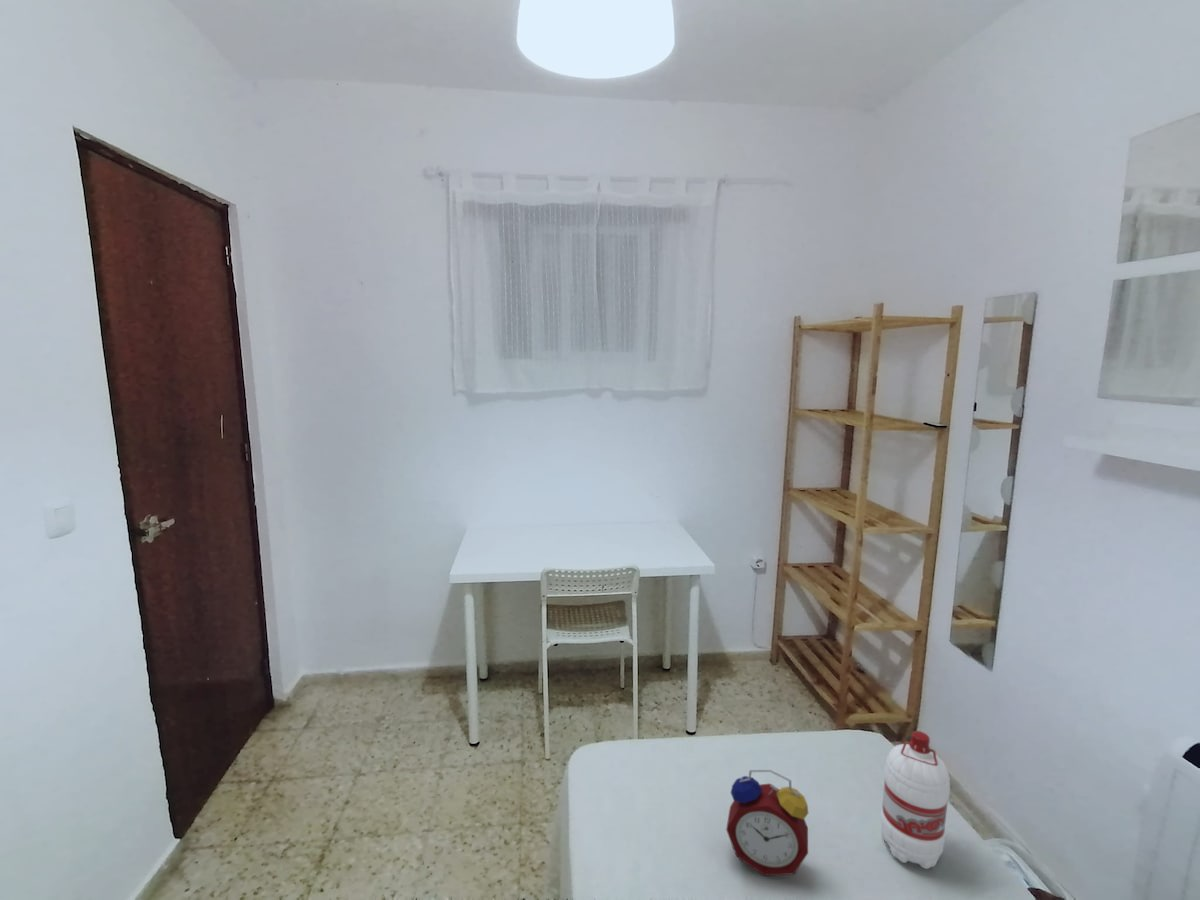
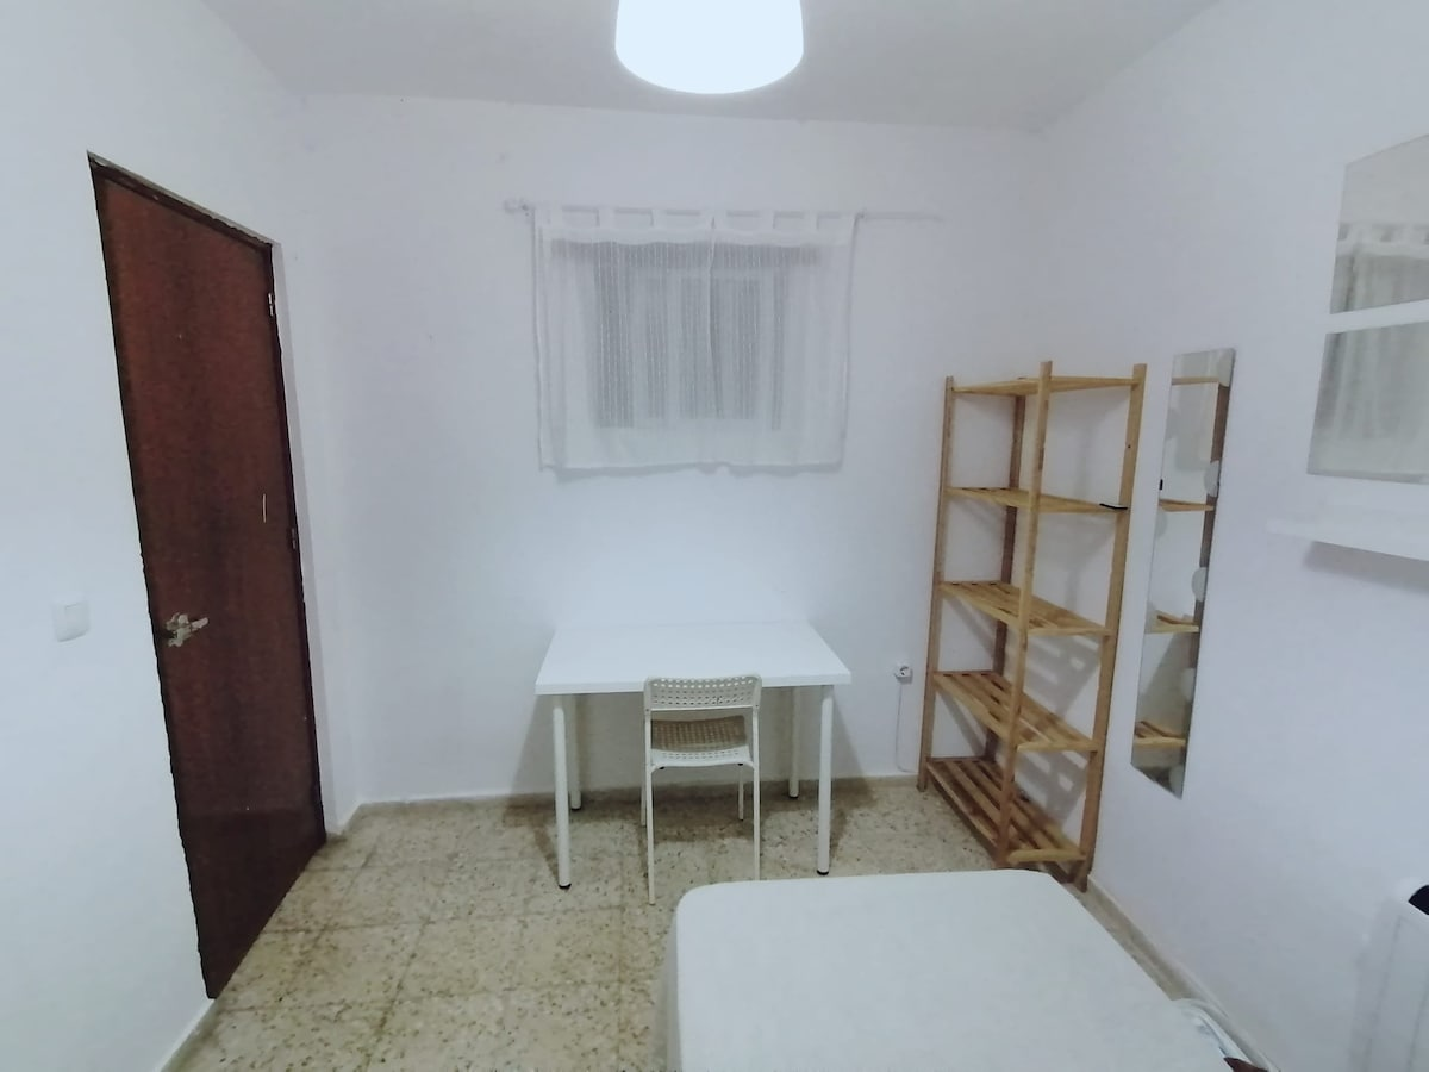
- water bottle [879,730,951,870]
- alarm clock [725,769,809,877]
